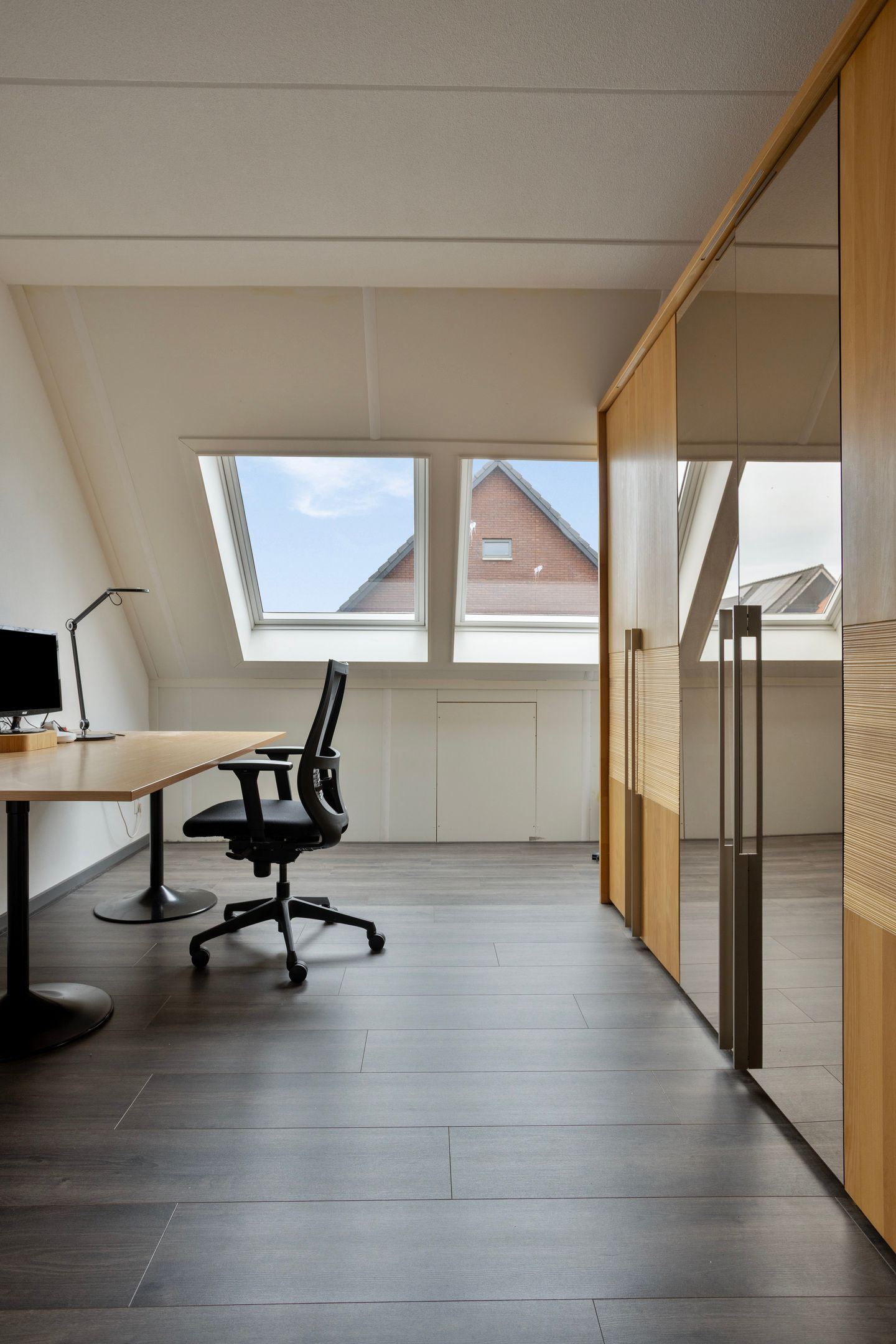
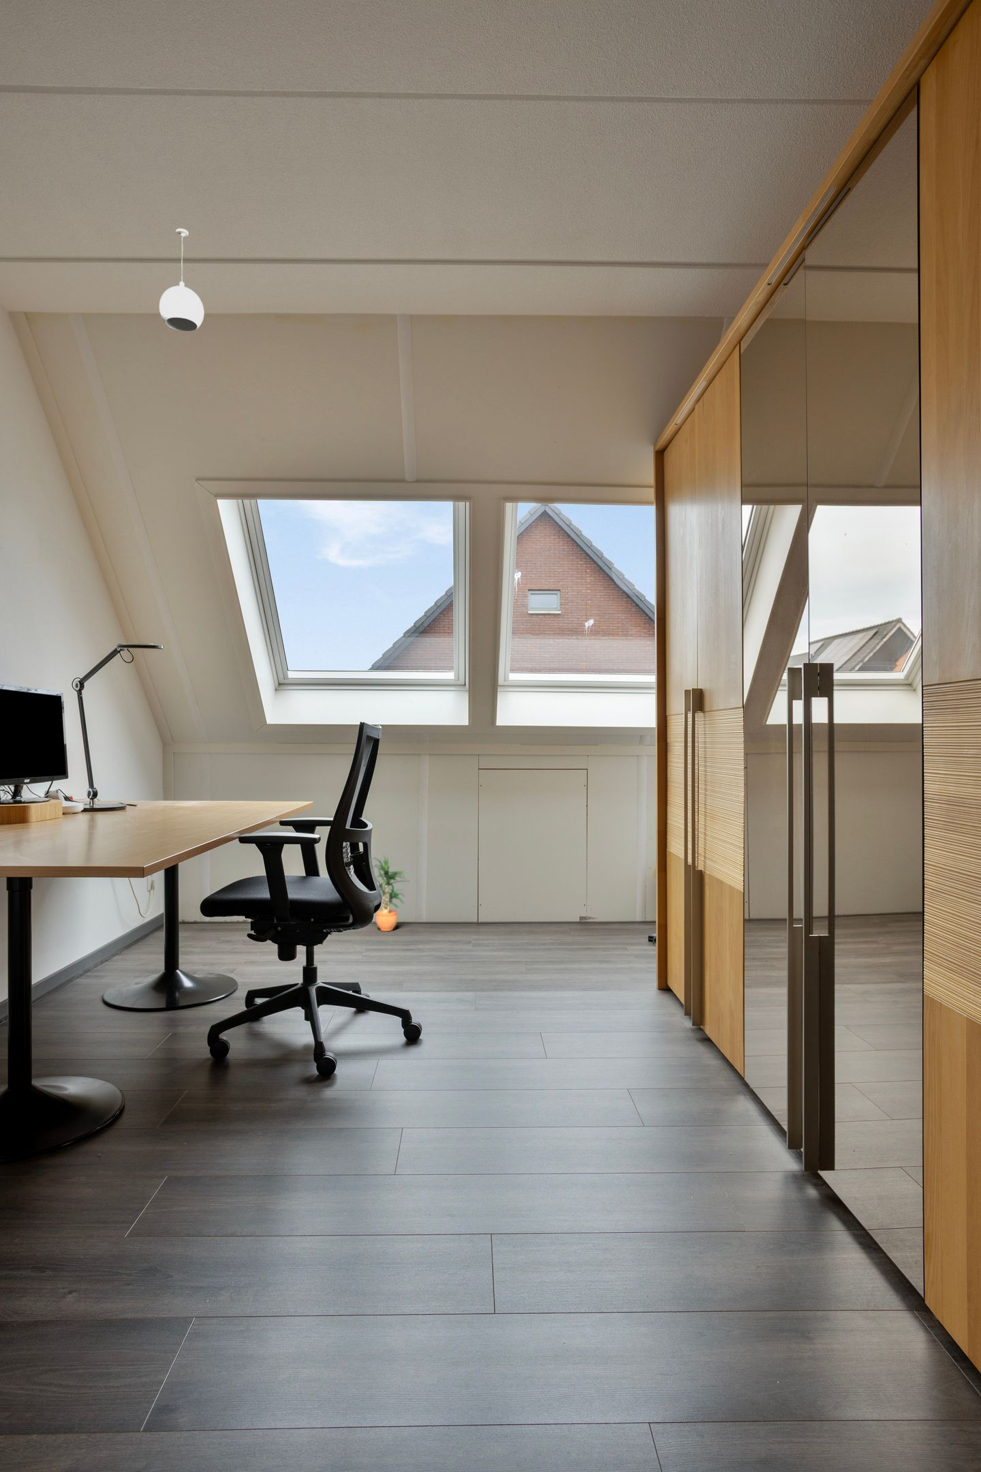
+ potted plant [372,855,409,932]
+ pendant light [159,228,205,332]
